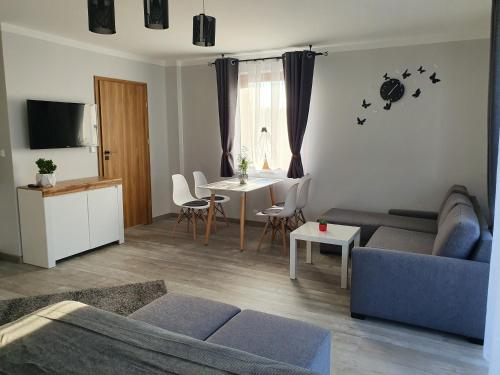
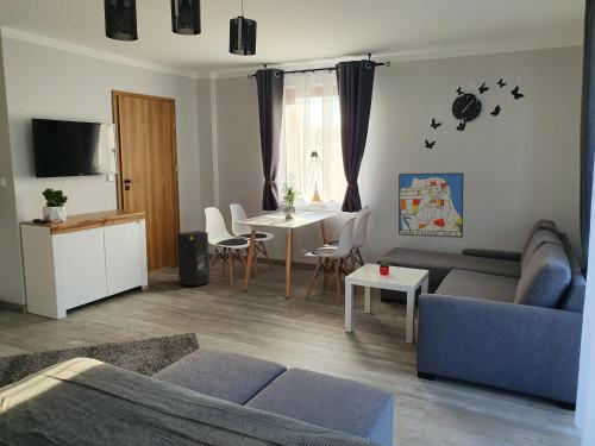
+ wall art [397,171,465,239]
+ speaker [176,230,211,288]
